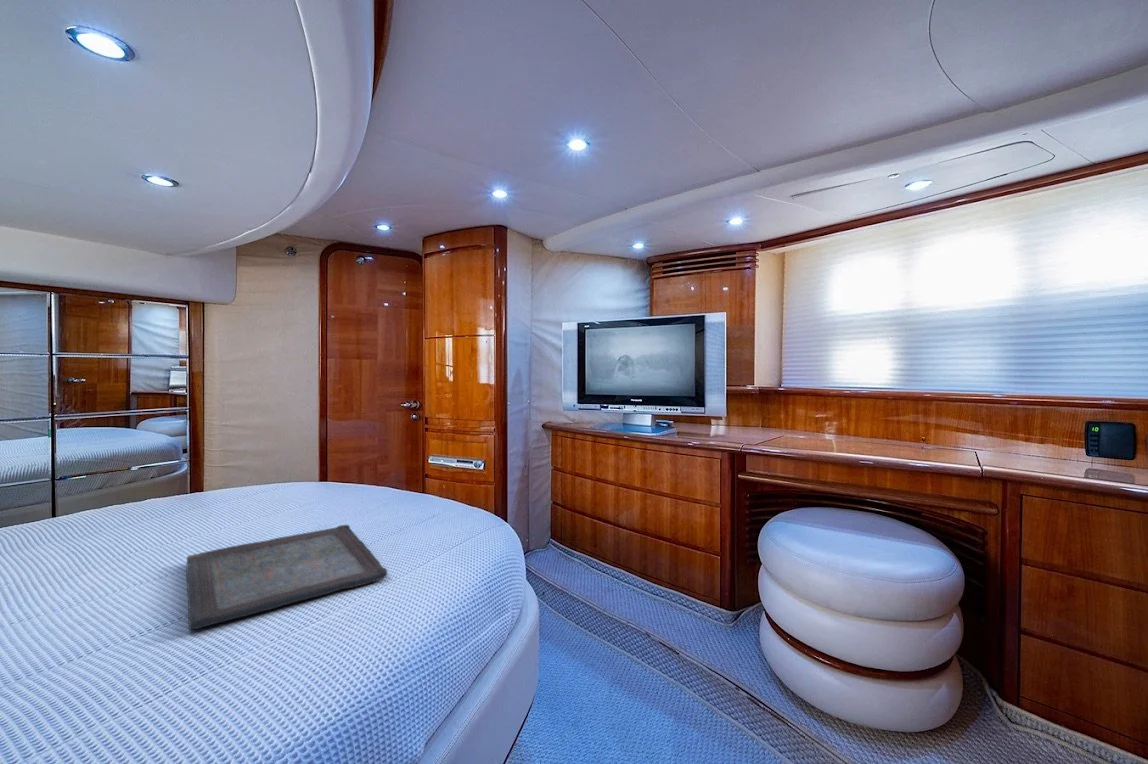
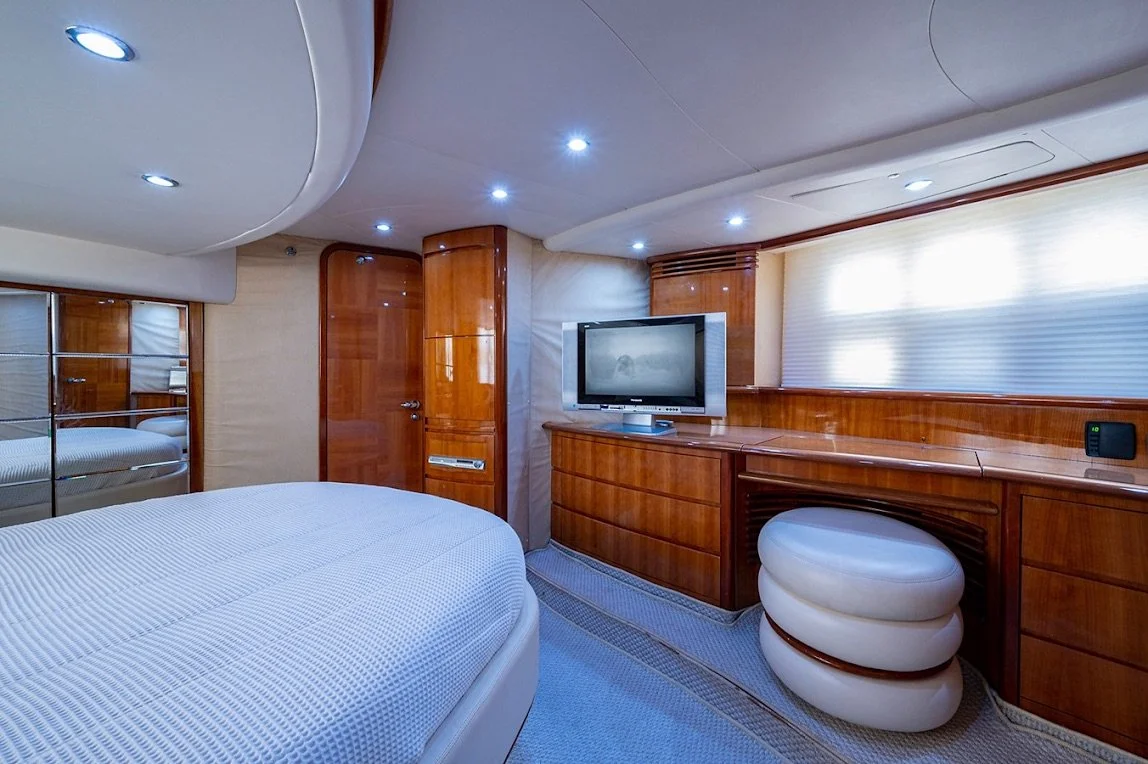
- serving tray [185,524,388,630]
